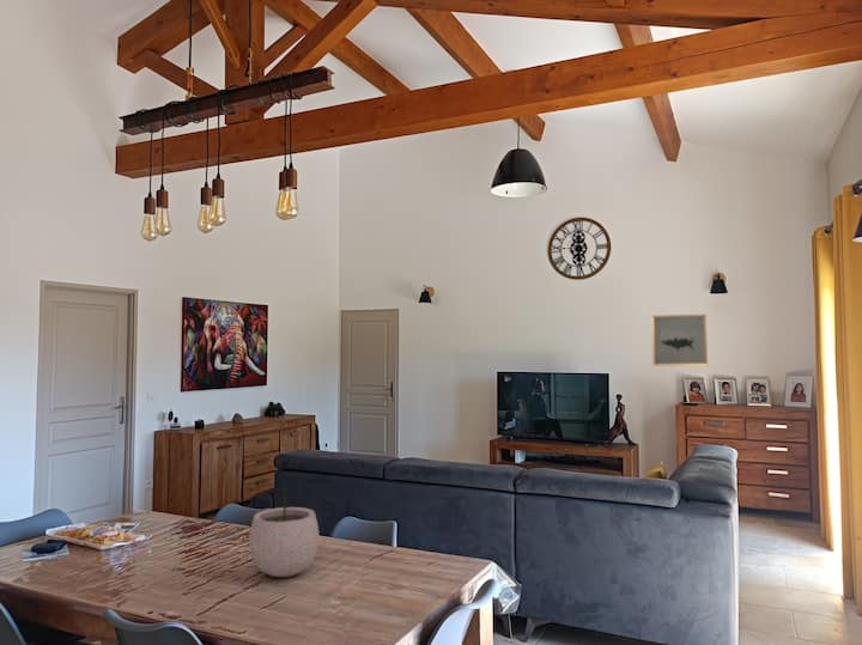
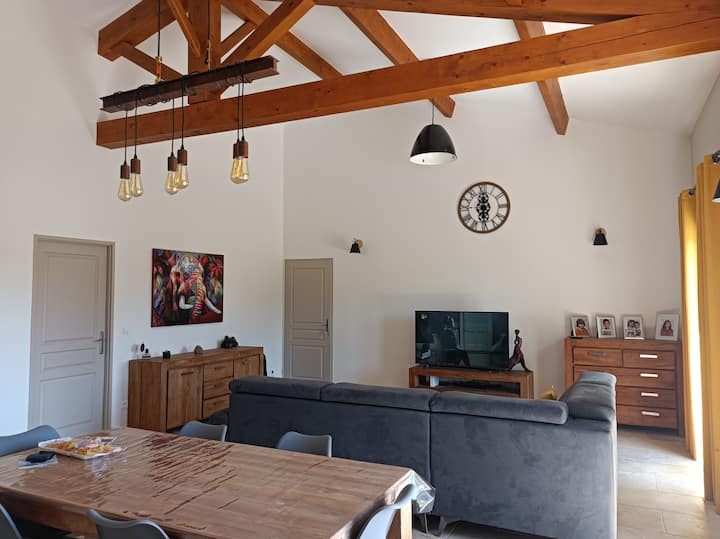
- wall art [650,312,709,366]
- plant pot [248,487,320,578]
